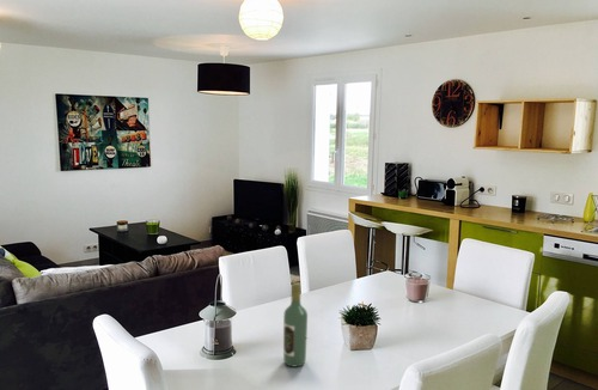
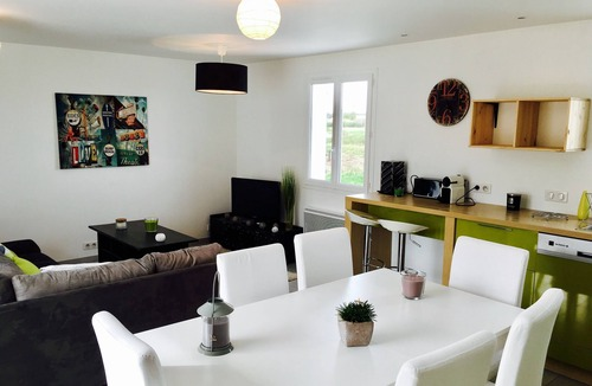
- wine bottle [282,282,309,367]
